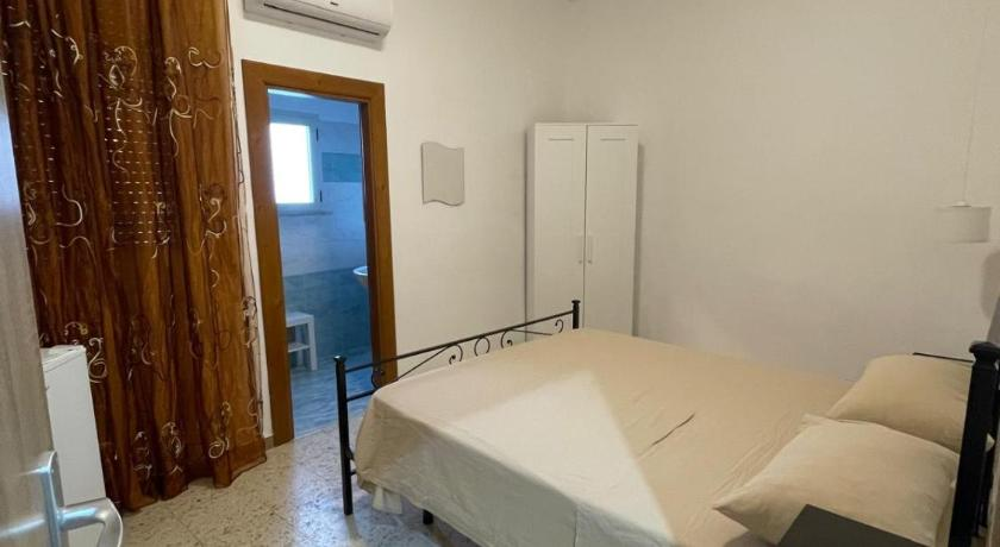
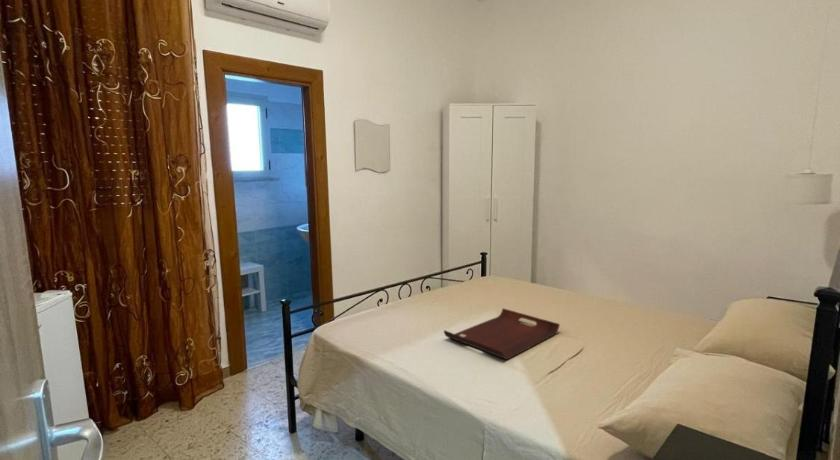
+ serving tray [443,307,561,360]
